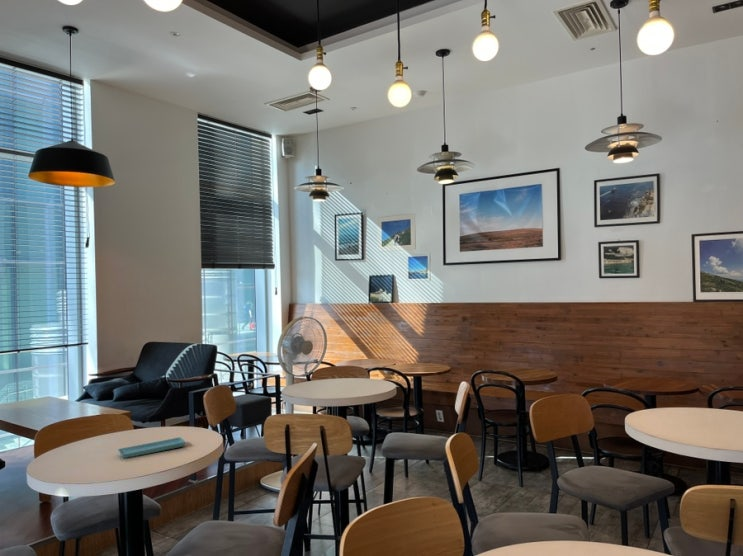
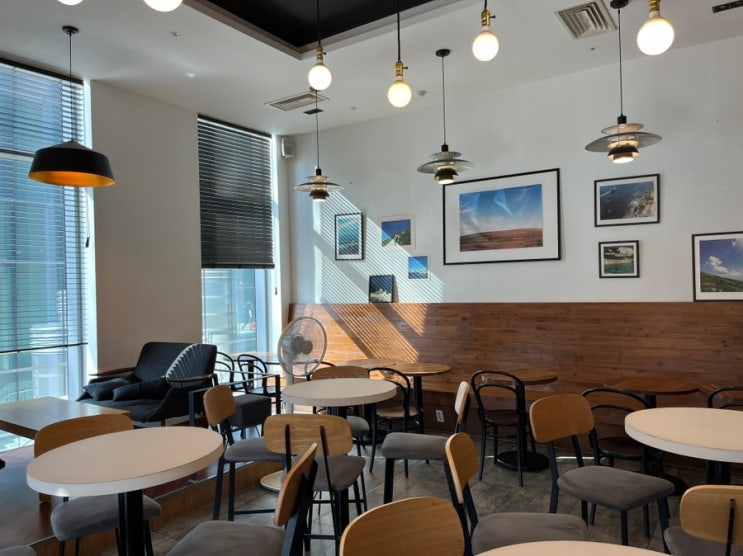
- saucer [117,436,187,459]
